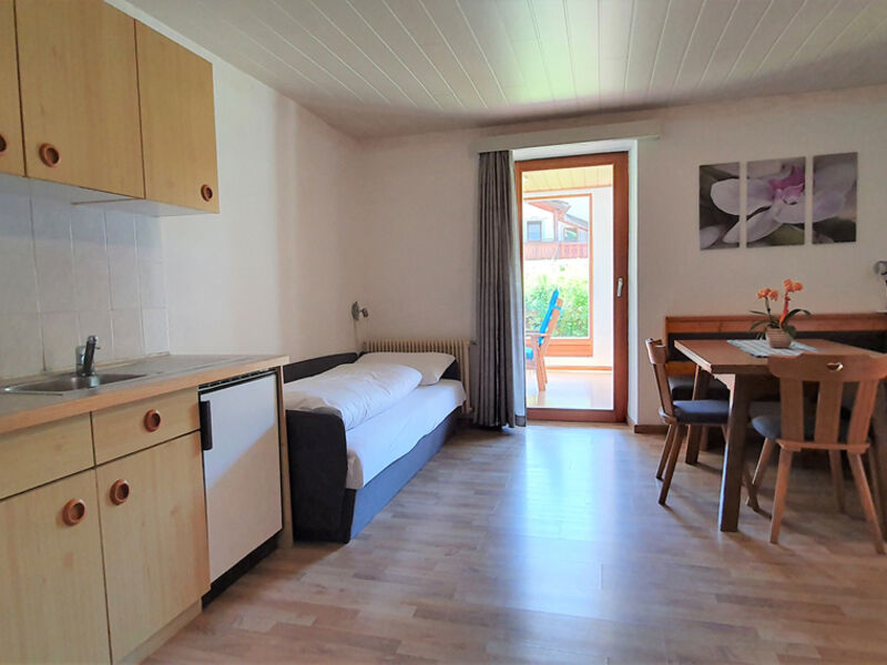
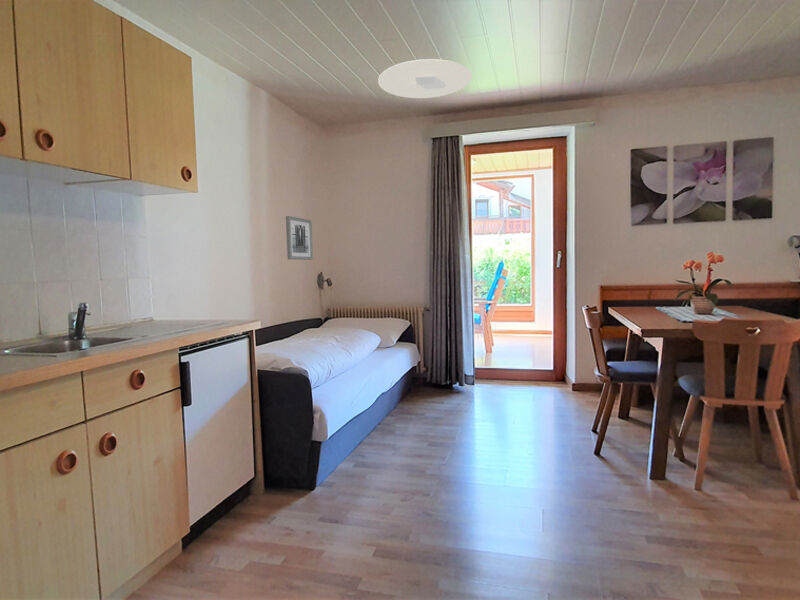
+ wall art [285,215,314,261]
+ ceiling light [377,58,473,99]
